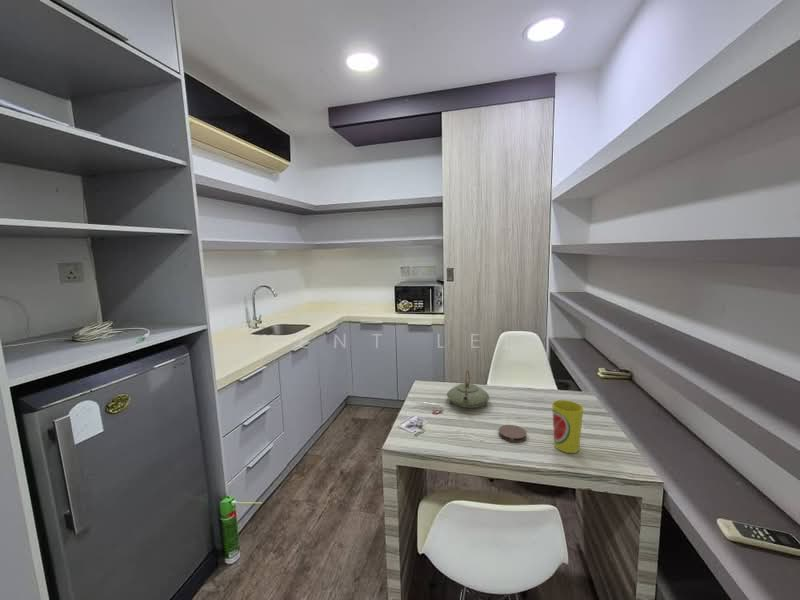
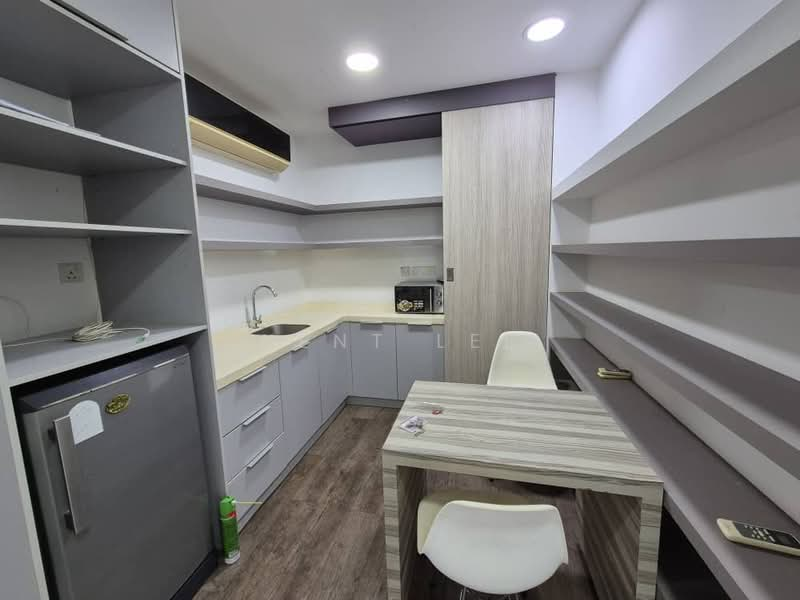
- coaster [498,424,528,443]
- teapot [446,369,490,409]
- cup [551,399,585,454]
